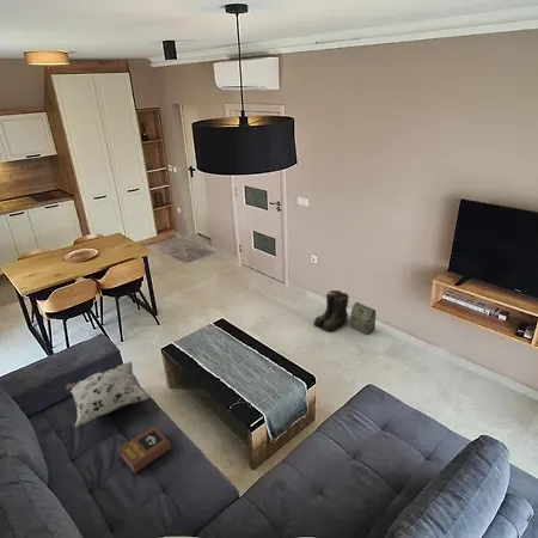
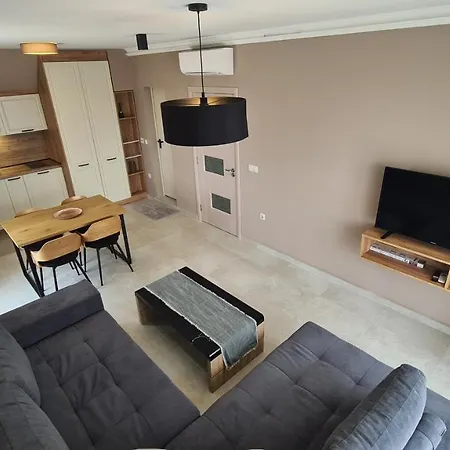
- bag [349,301,377,336]
- book [117,424,172,475]
- boots [313,289,350,332]
- decorative pillow [63,361,152,428]
